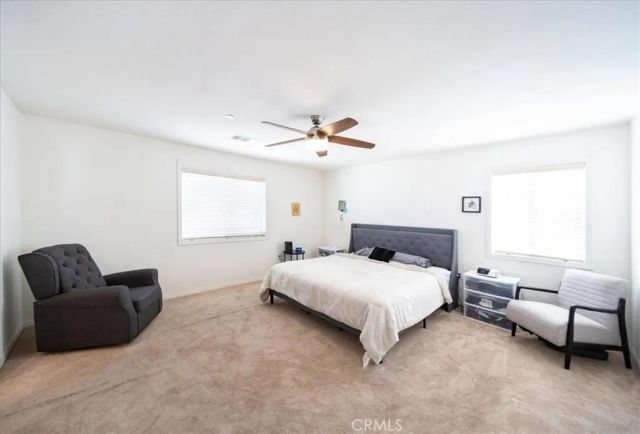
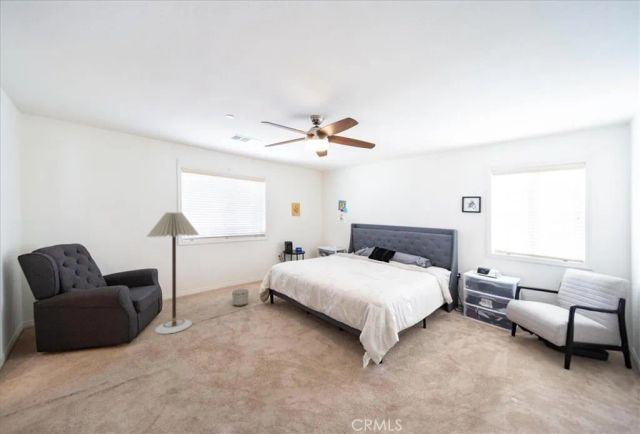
+ planter [231,288,250,307]
+ floor lamp [145,211,200,335]
